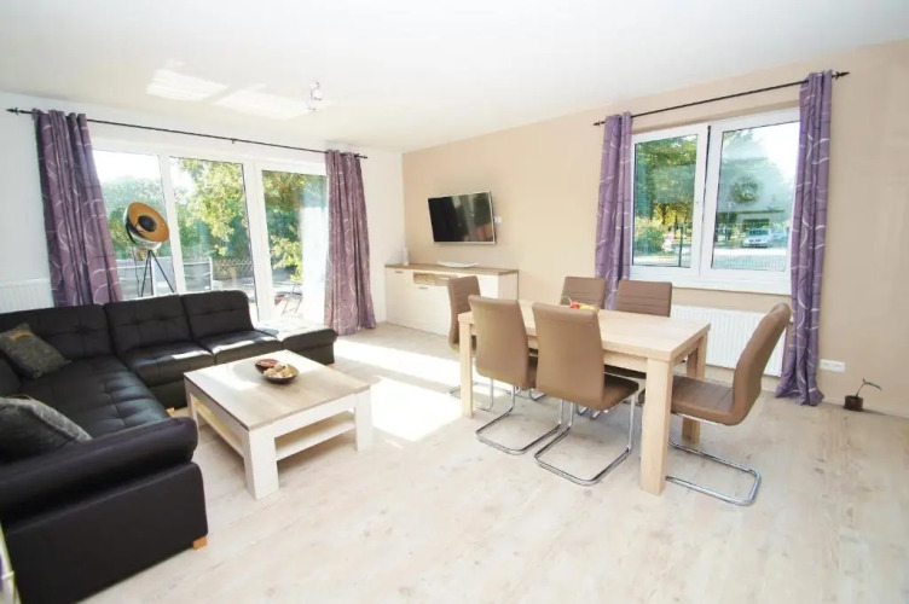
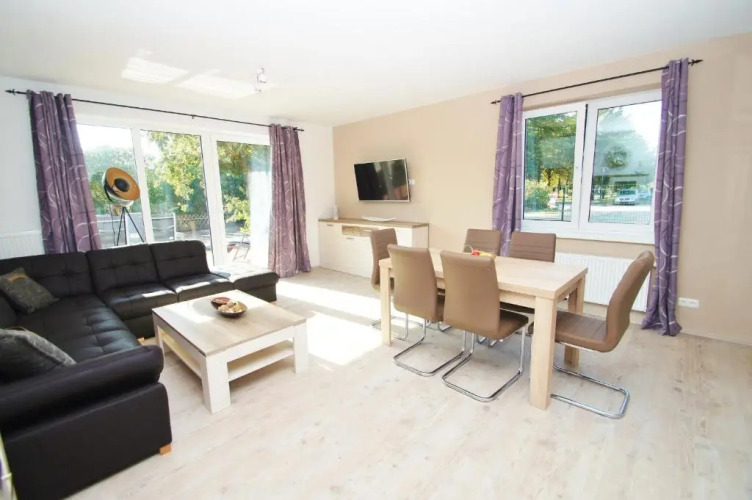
- potted plant [841,377,884,412]
